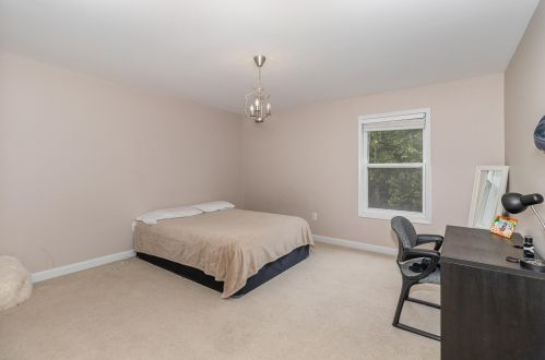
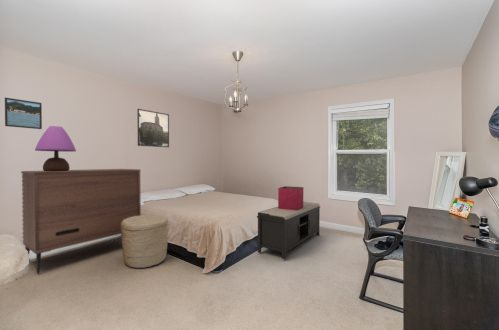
+ storage bin [277,185,304,211]
+ table lamp [34,125,77,171]
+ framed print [136,108,170,148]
+ basket [121,214,169,269]
+ bench [256,201,321,260]
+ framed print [4,97,43,130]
+ dresser [20,168,142,275]
